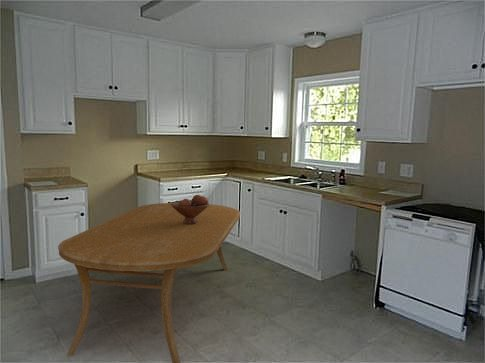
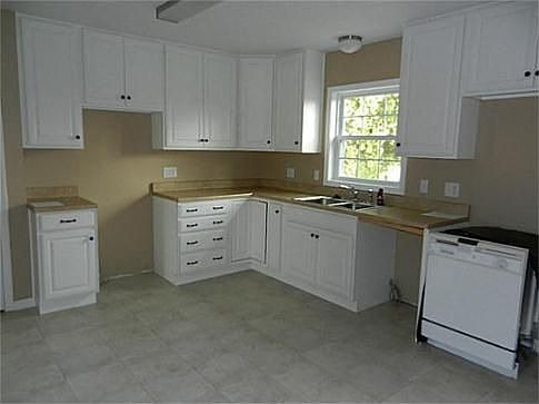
- fruit bowl [171,194,210,224]
- dining table [57,202,241,363]
